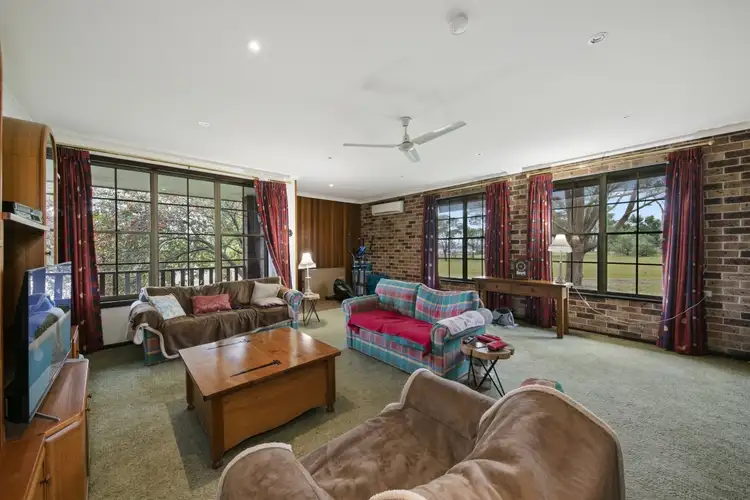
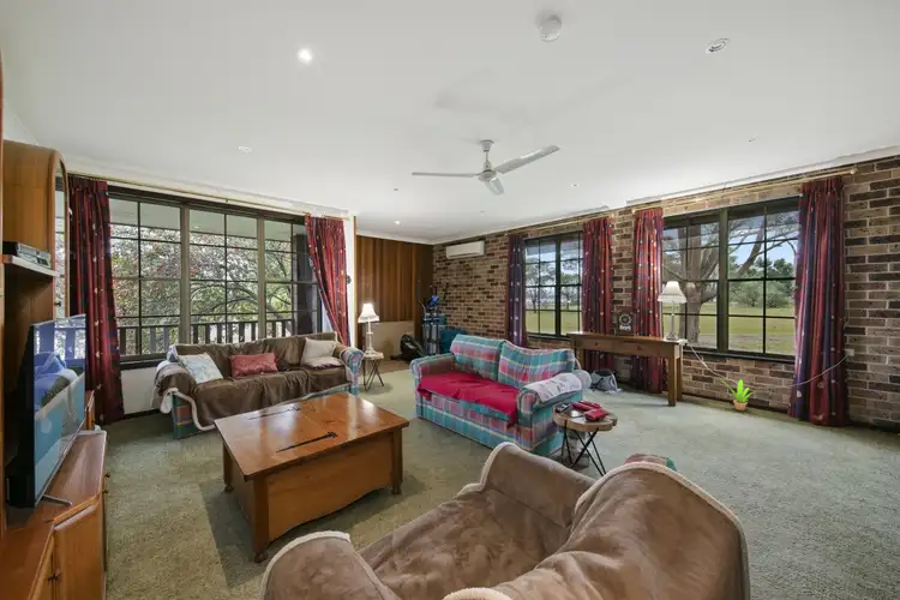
+ potted plant [720,378,755,412]
